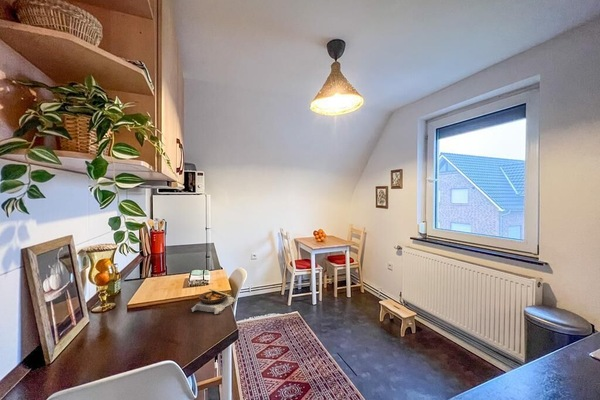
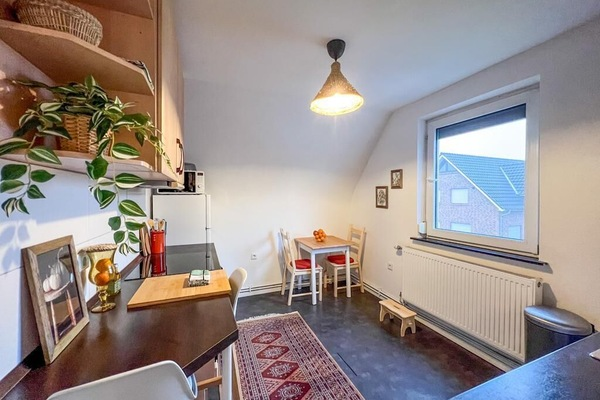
- soup bowl [190,288,238,315]
